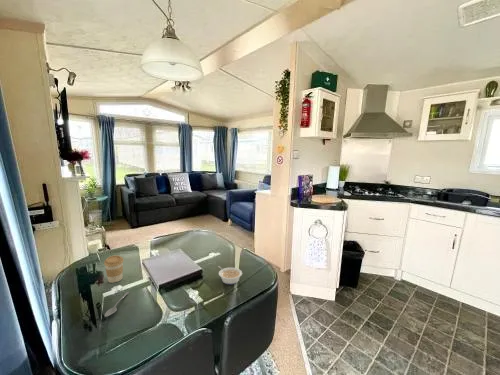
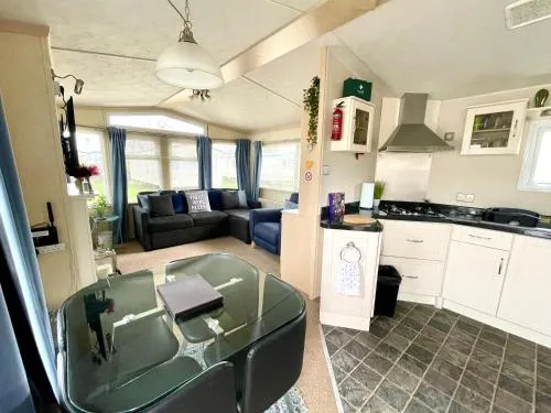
- spoon [104,291,130,318]
- legume [217,265,243,285]
- coffee cup [103,254,125,284]
